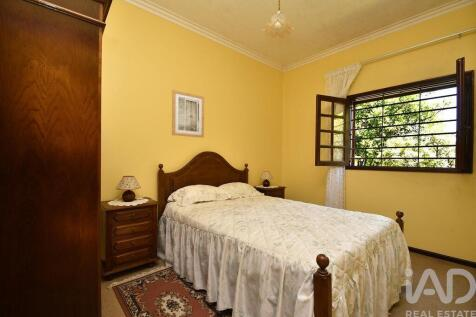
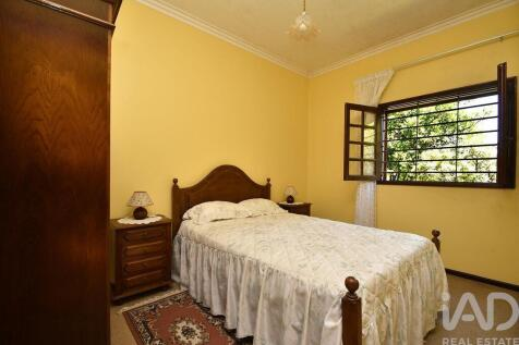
- wall art [171,89,205,139]
